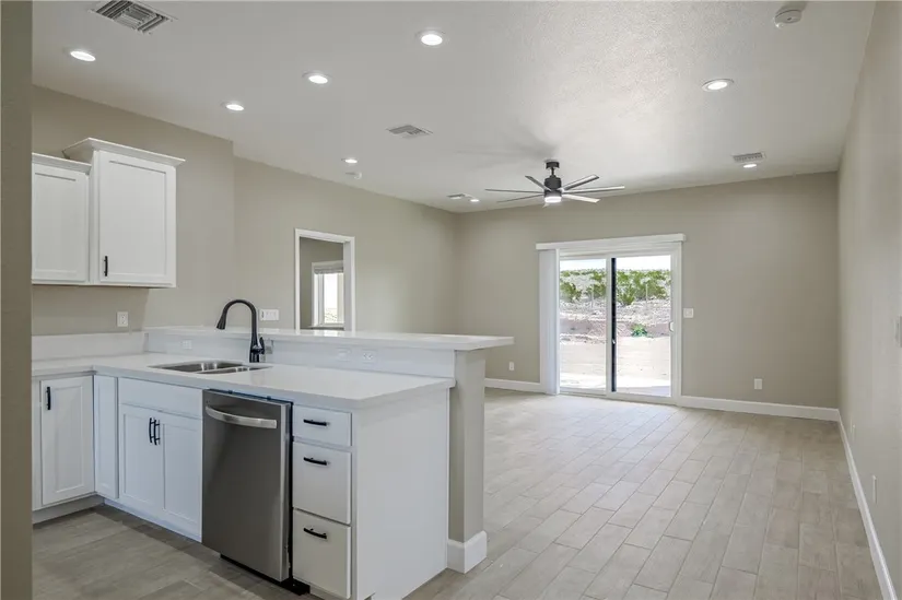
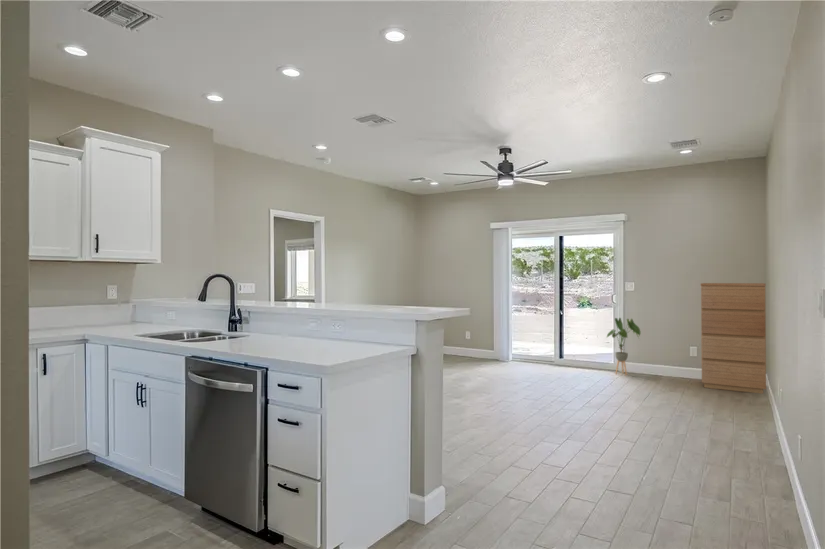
+ dresser [700,282,767,395]
+ house plant [605,317,641,376]
